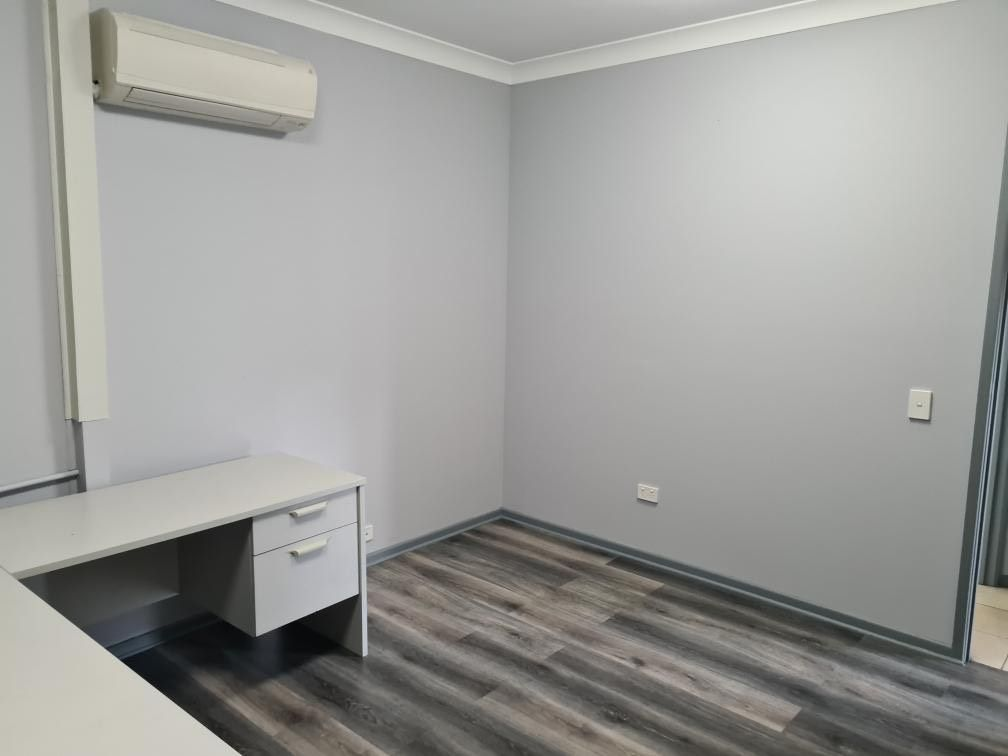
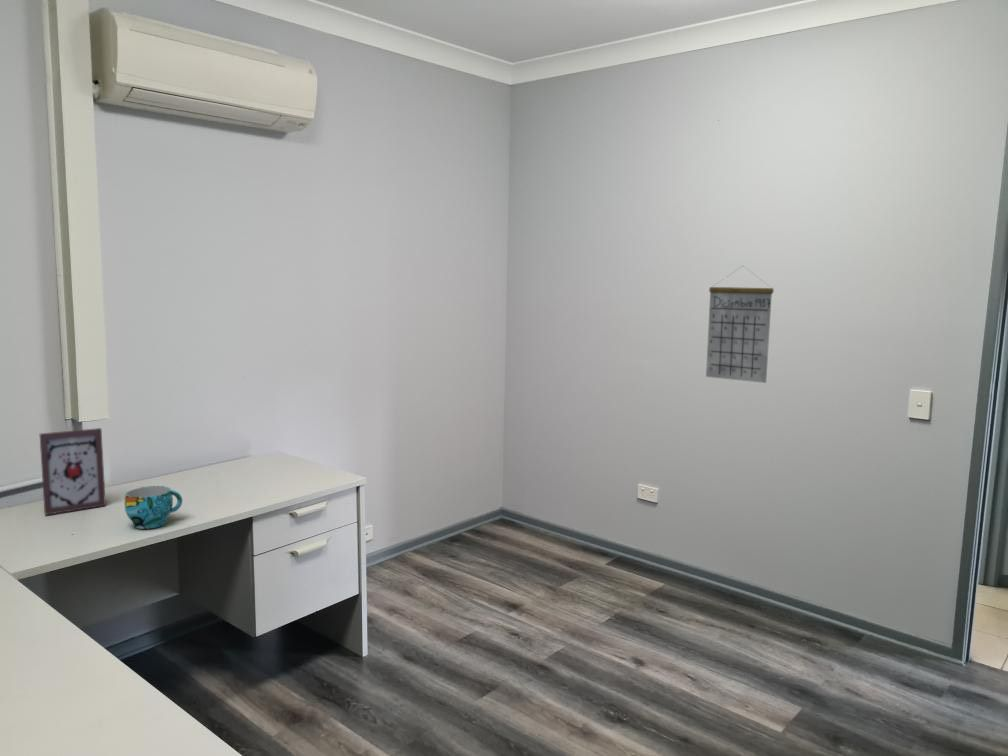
+ cup [124,485,183,530]
+ picture frame [39,427,107,516]
+ calendar [705,265,775,384]
